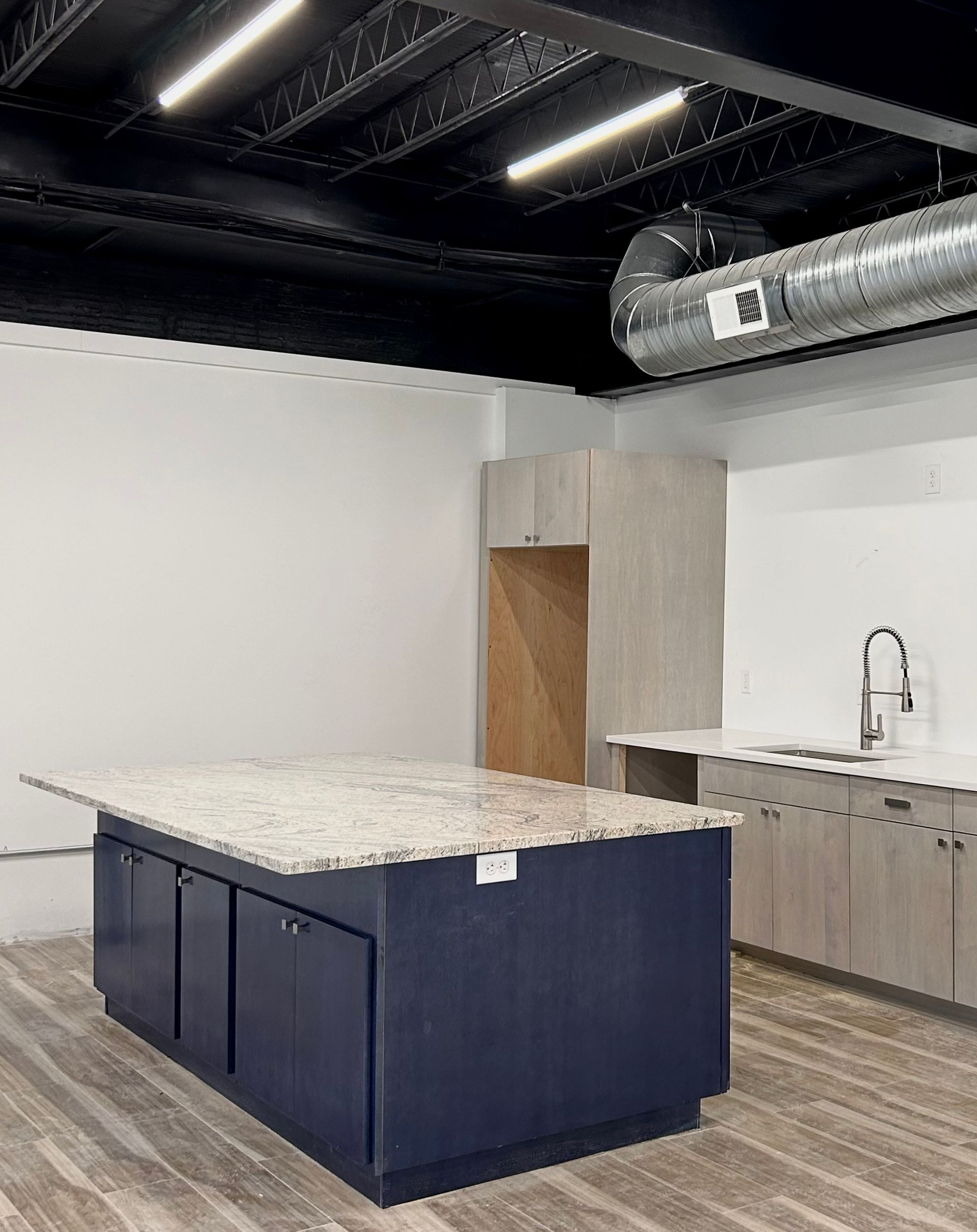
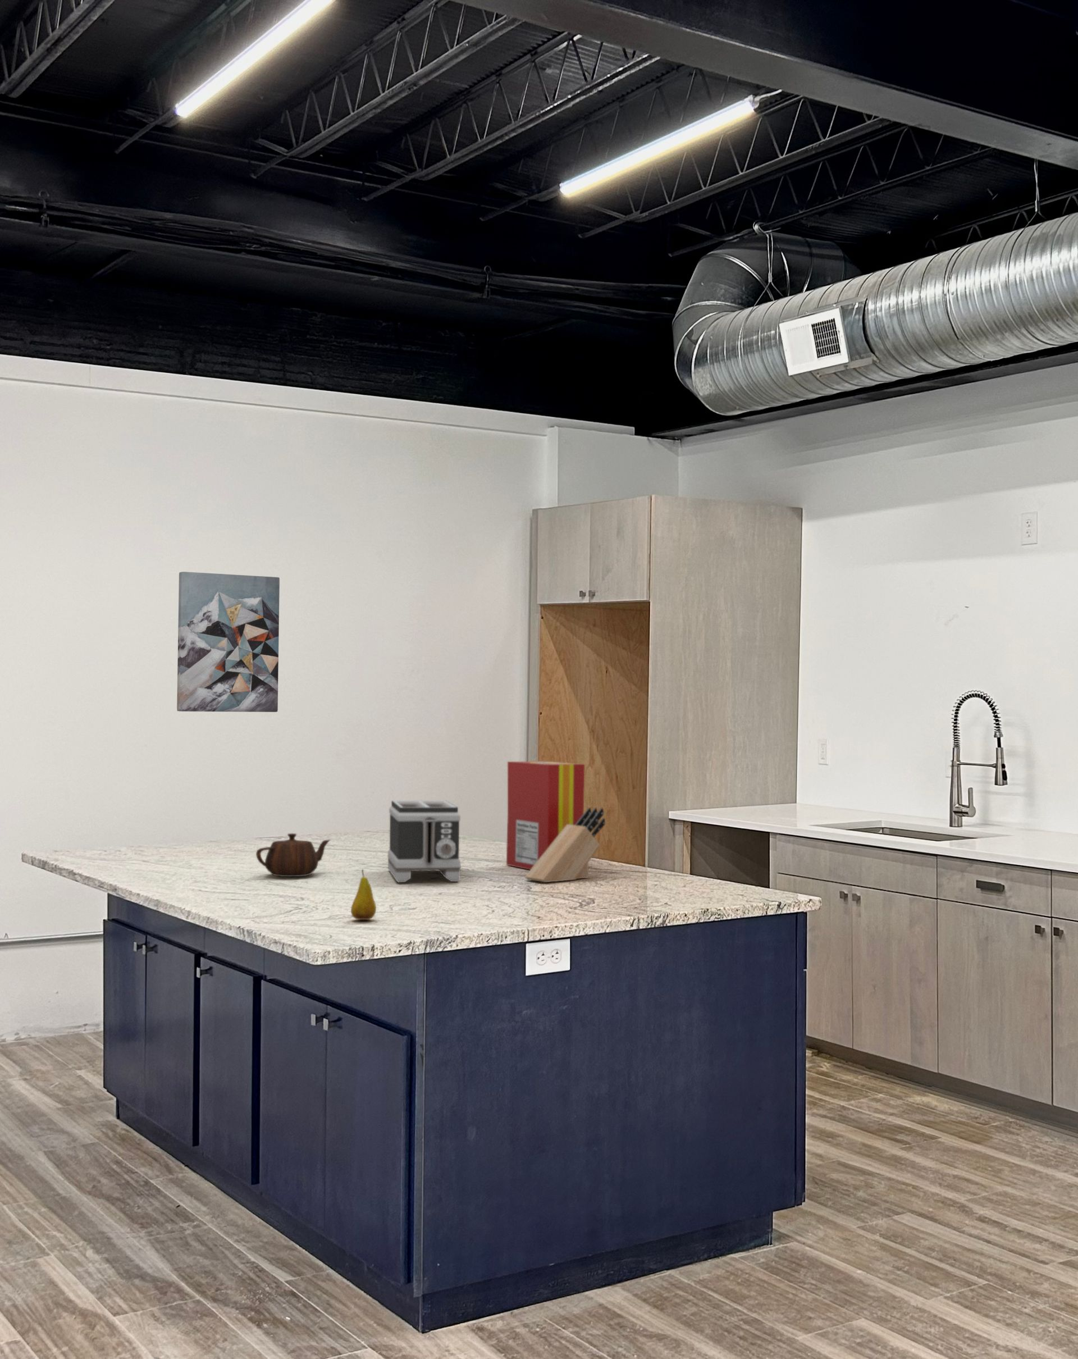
+ wall art [177,571,280,713]
+ cereal box [505,760,586,870]
+ fruit [351,869,376,920]
+ toaster [387,800,461,882]
+ teapot [256,833,331,877]
+ knife block [524,807,606,882]
